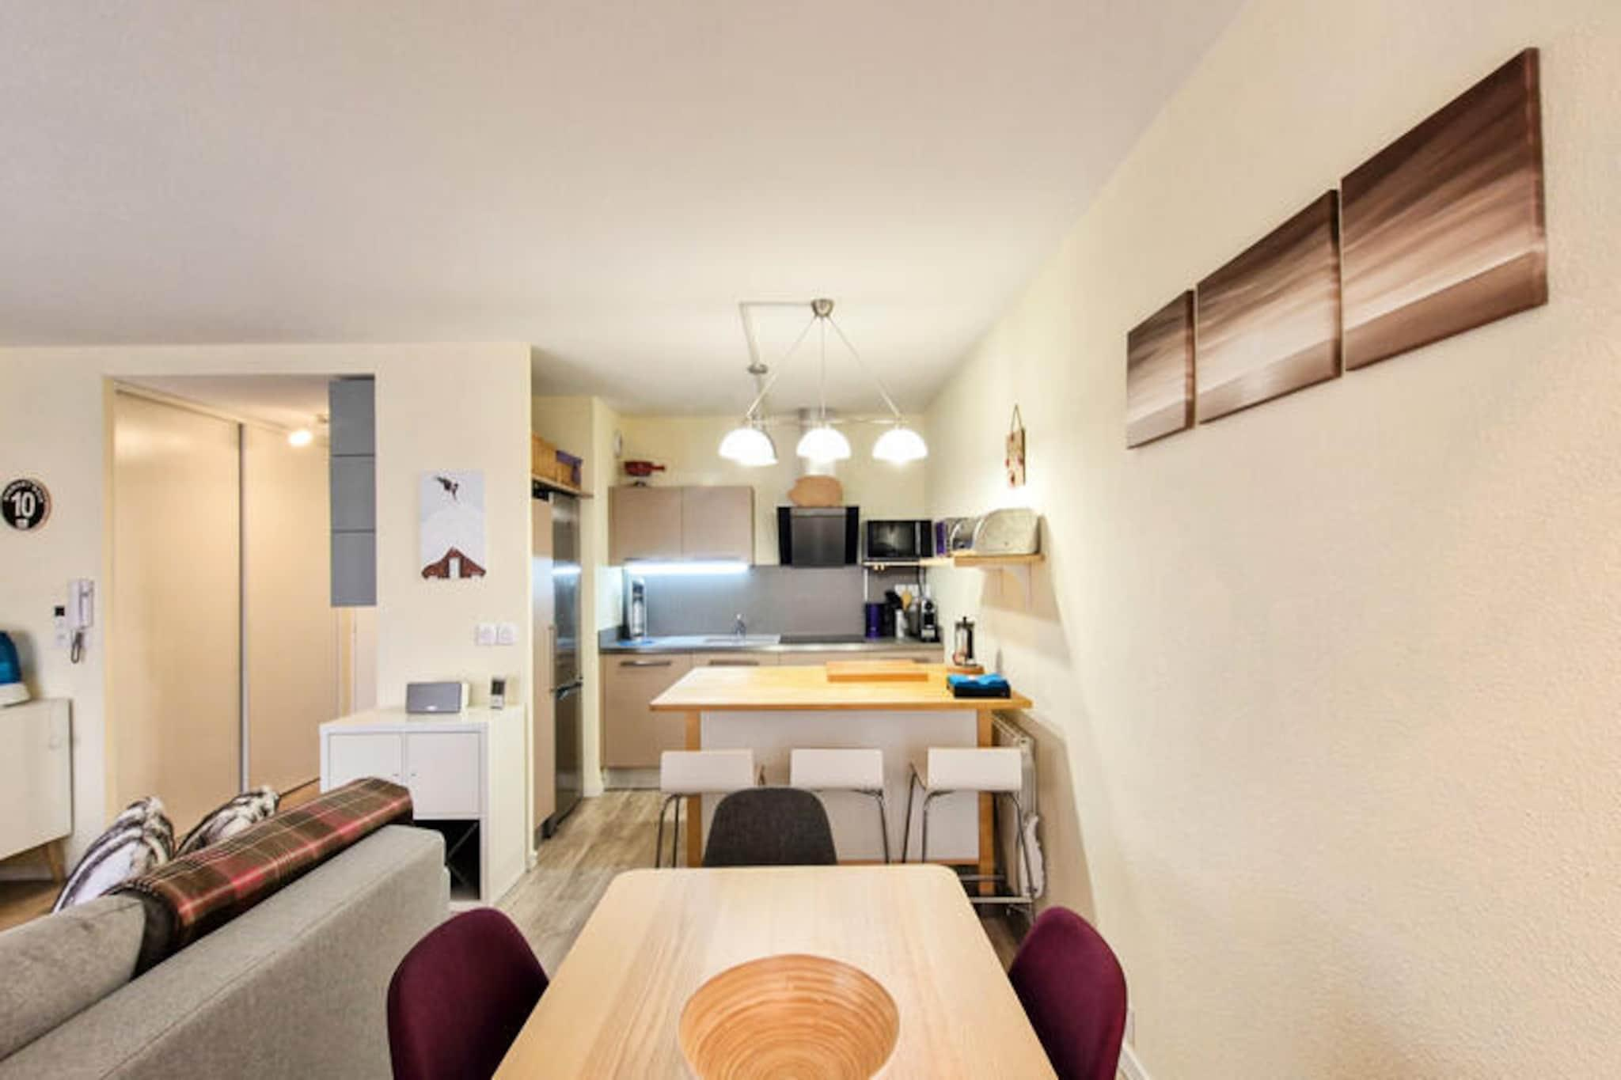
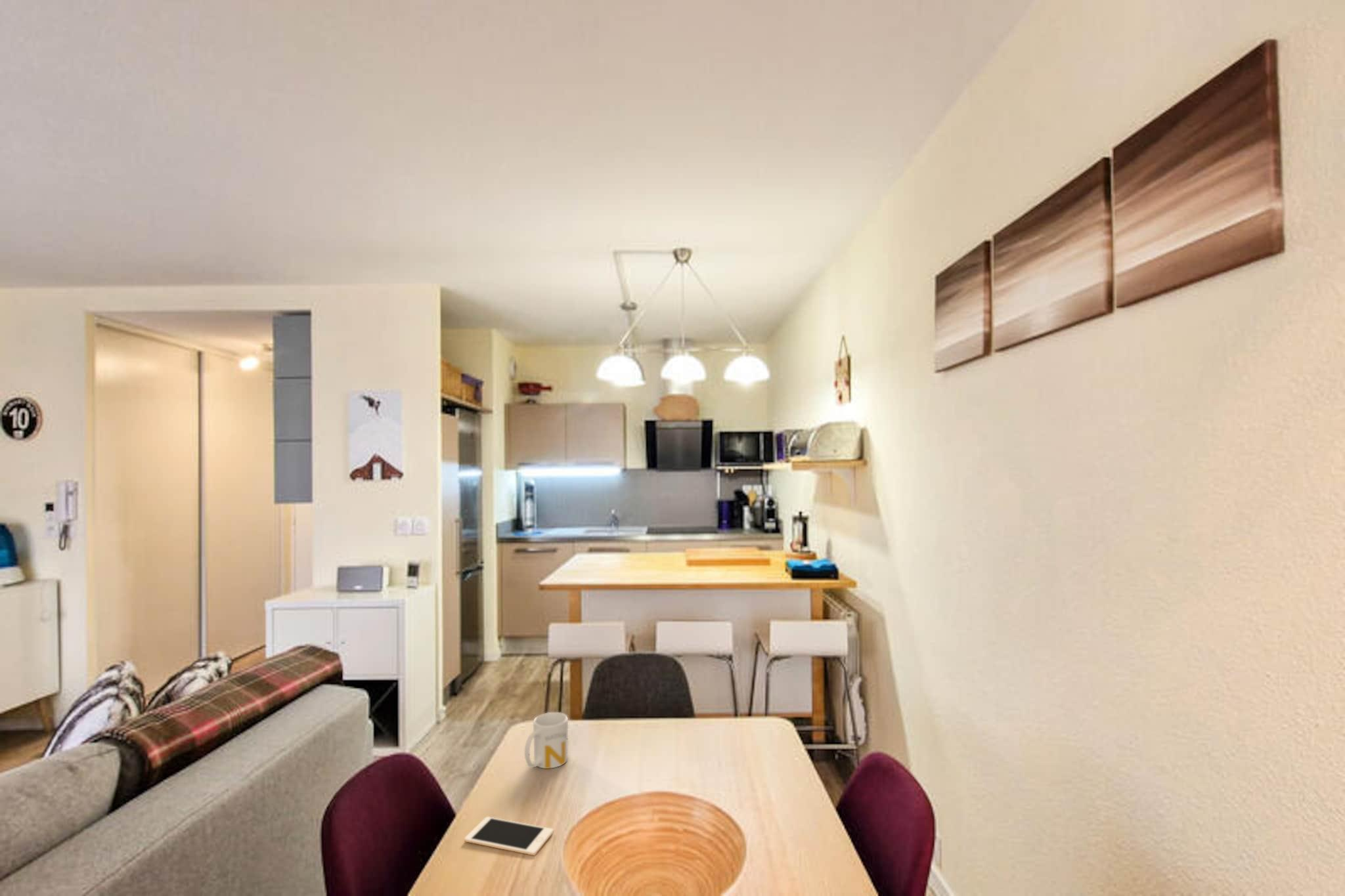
+ cell phone [464,816,554,856]
+ mug [524,712,569,769]
